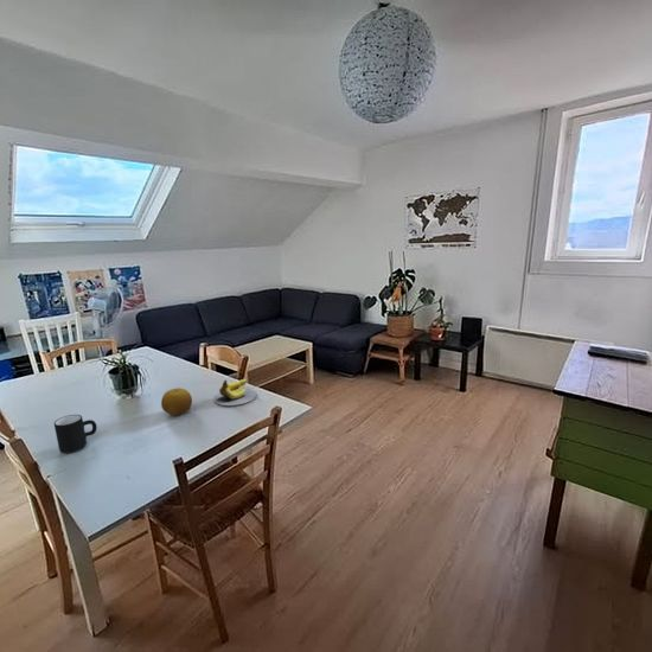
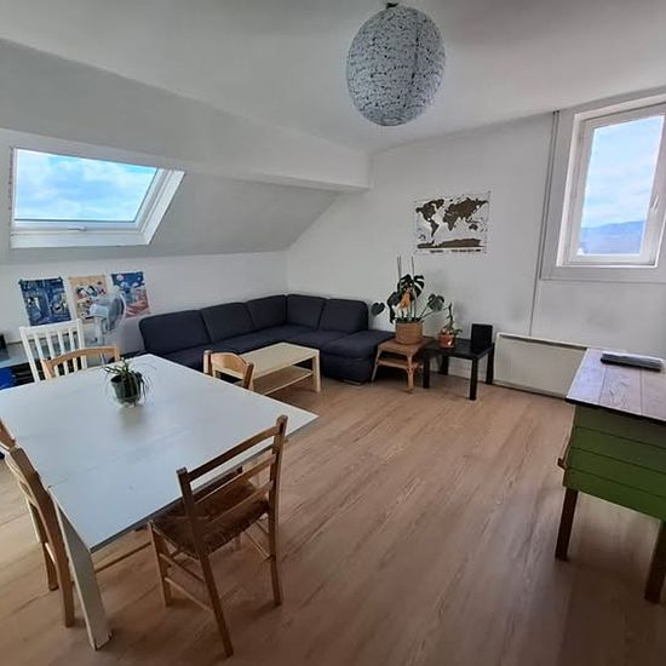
- mug [53,414,98,454]
- fruit [160,386,193,416]
- banana [212,378,257,407]
